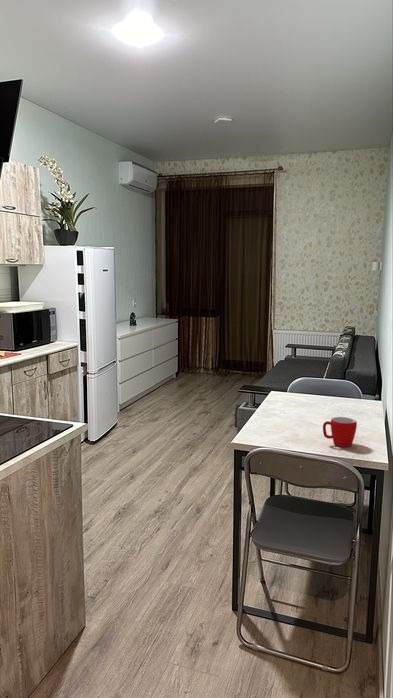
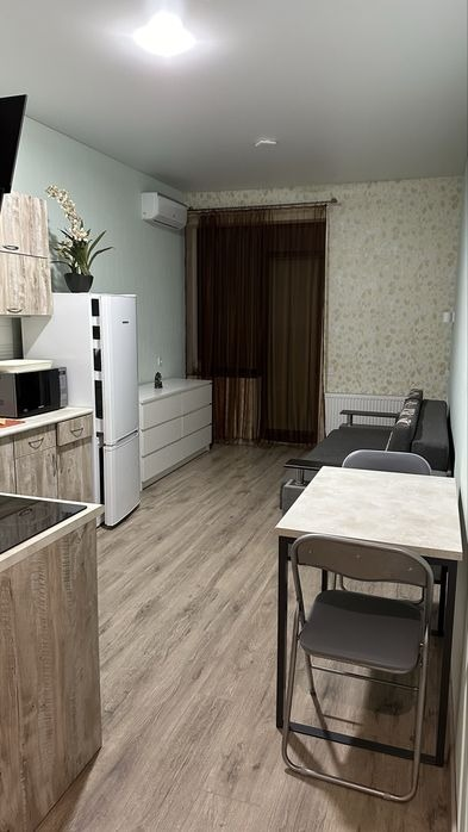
- mug [322,416,358,448]
